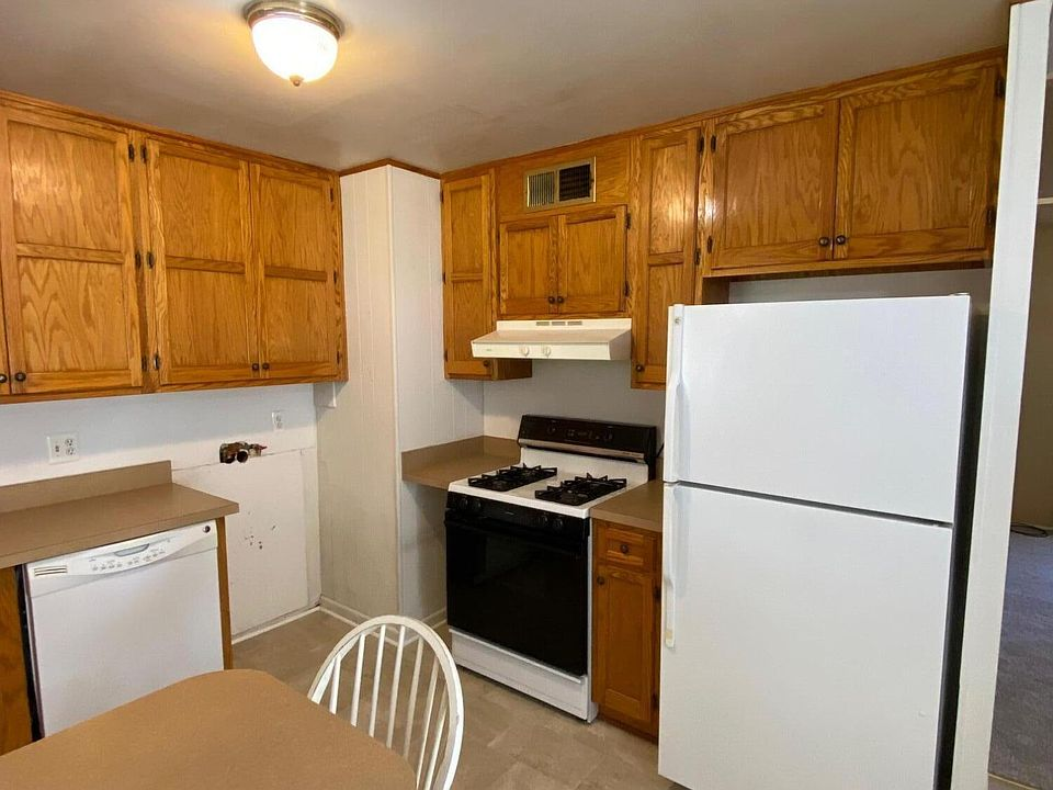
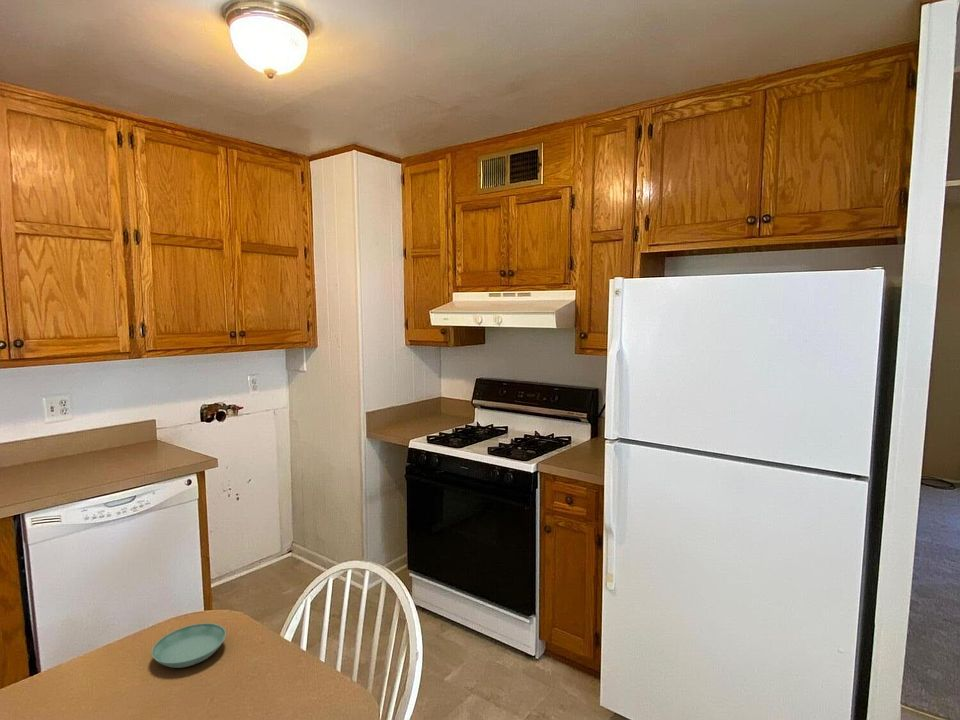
+ saucer [151,622,227,669]
